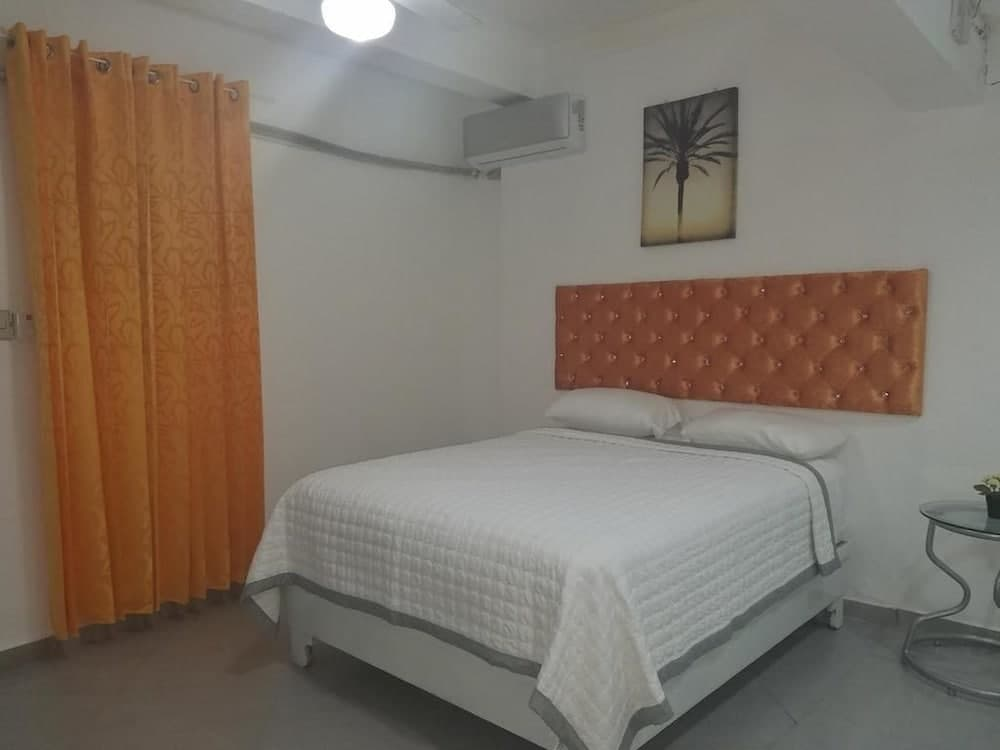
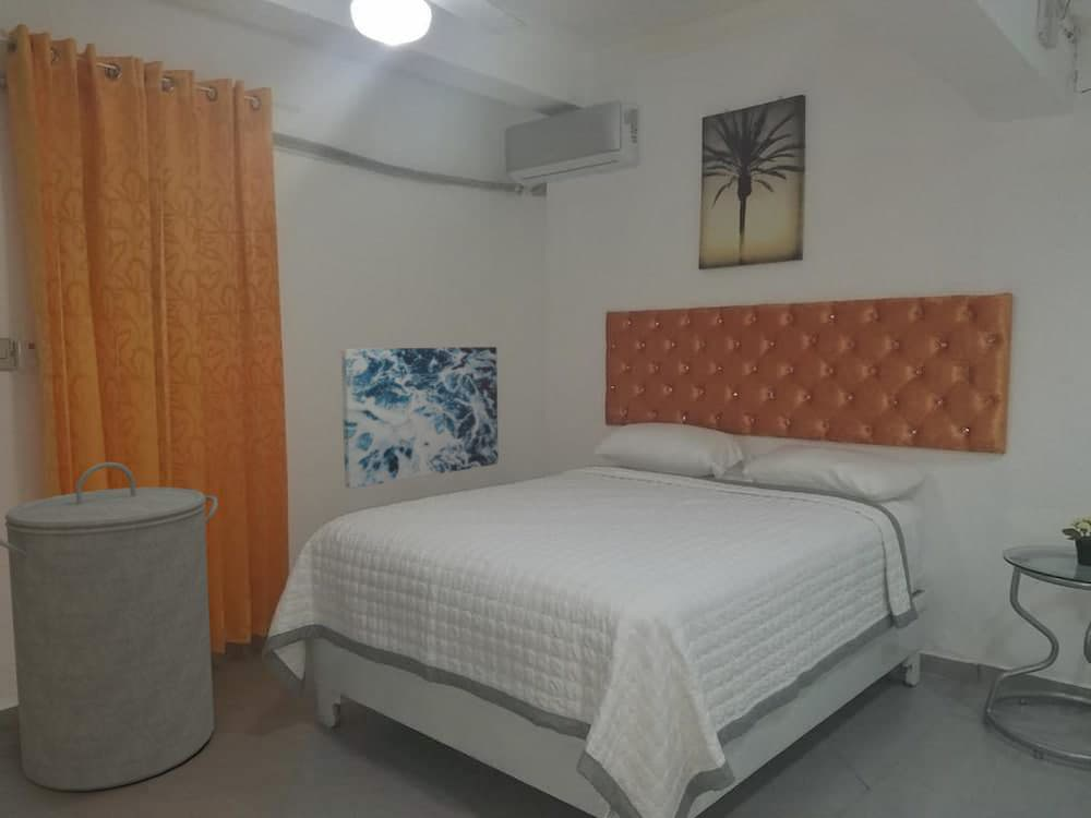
+ laundry hamper [0,461,218,792]
+ wall art [340,346,500,490]
